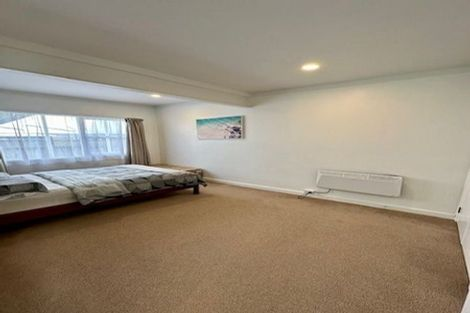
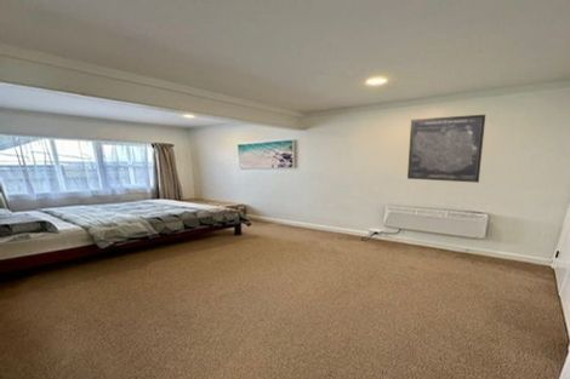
+ wall art [406,114,486,184]
